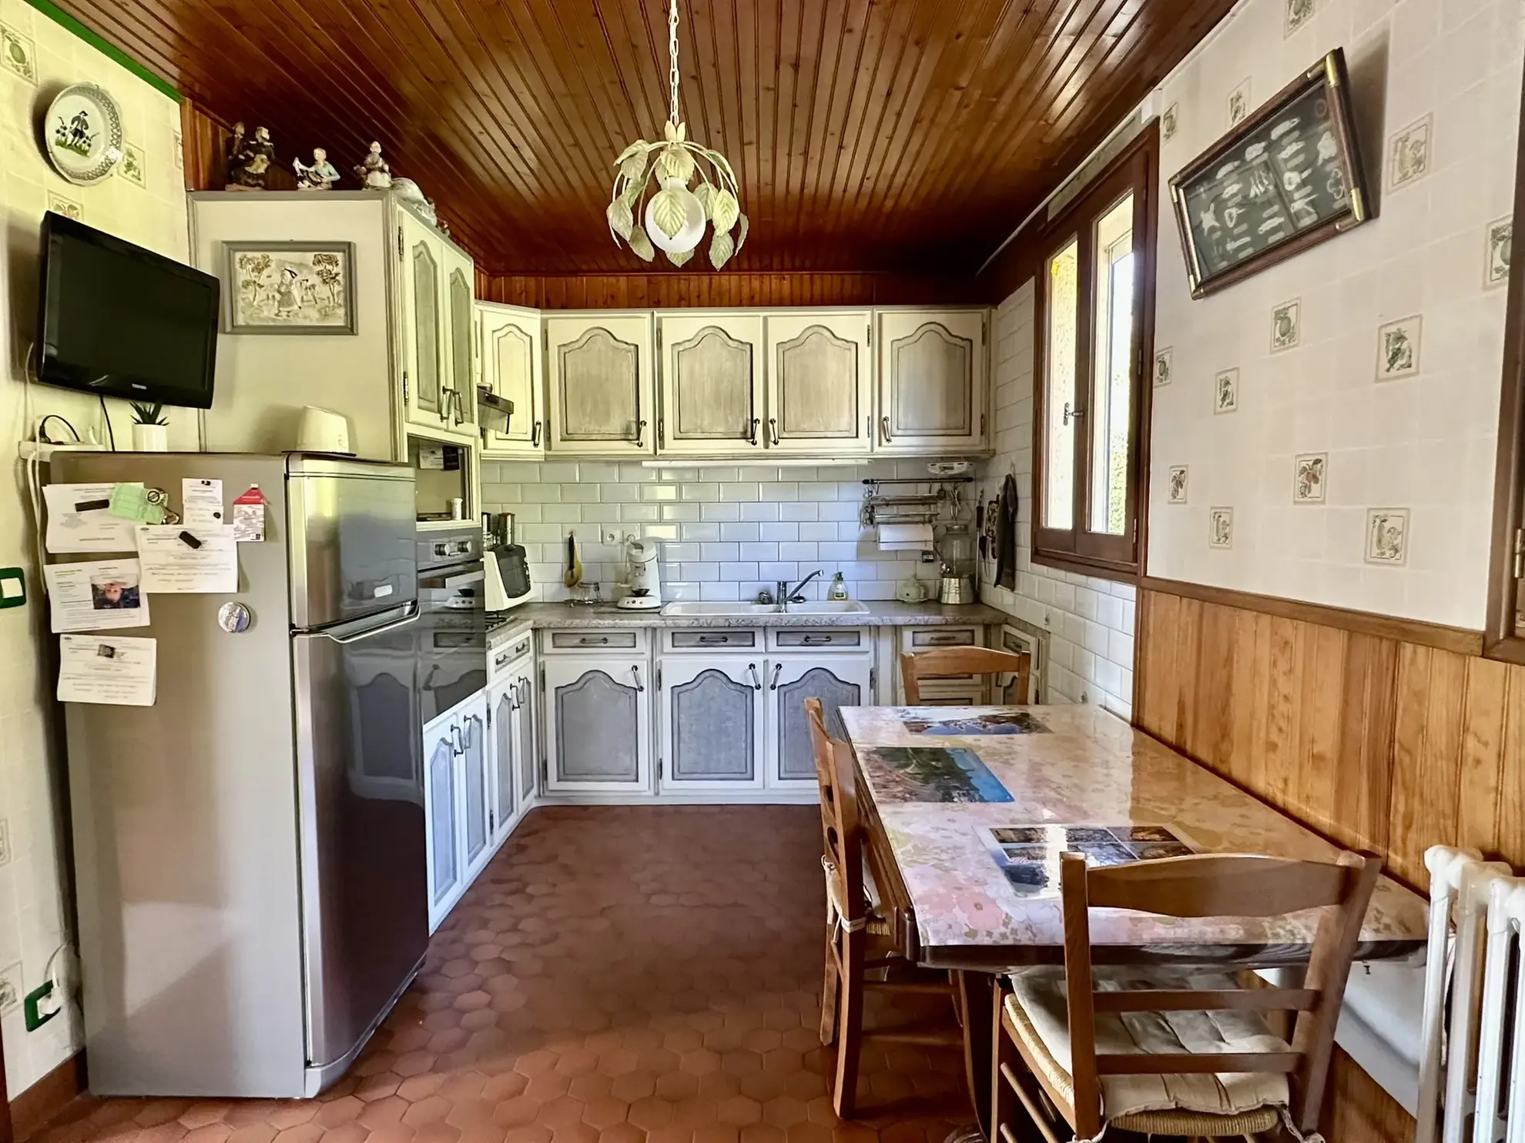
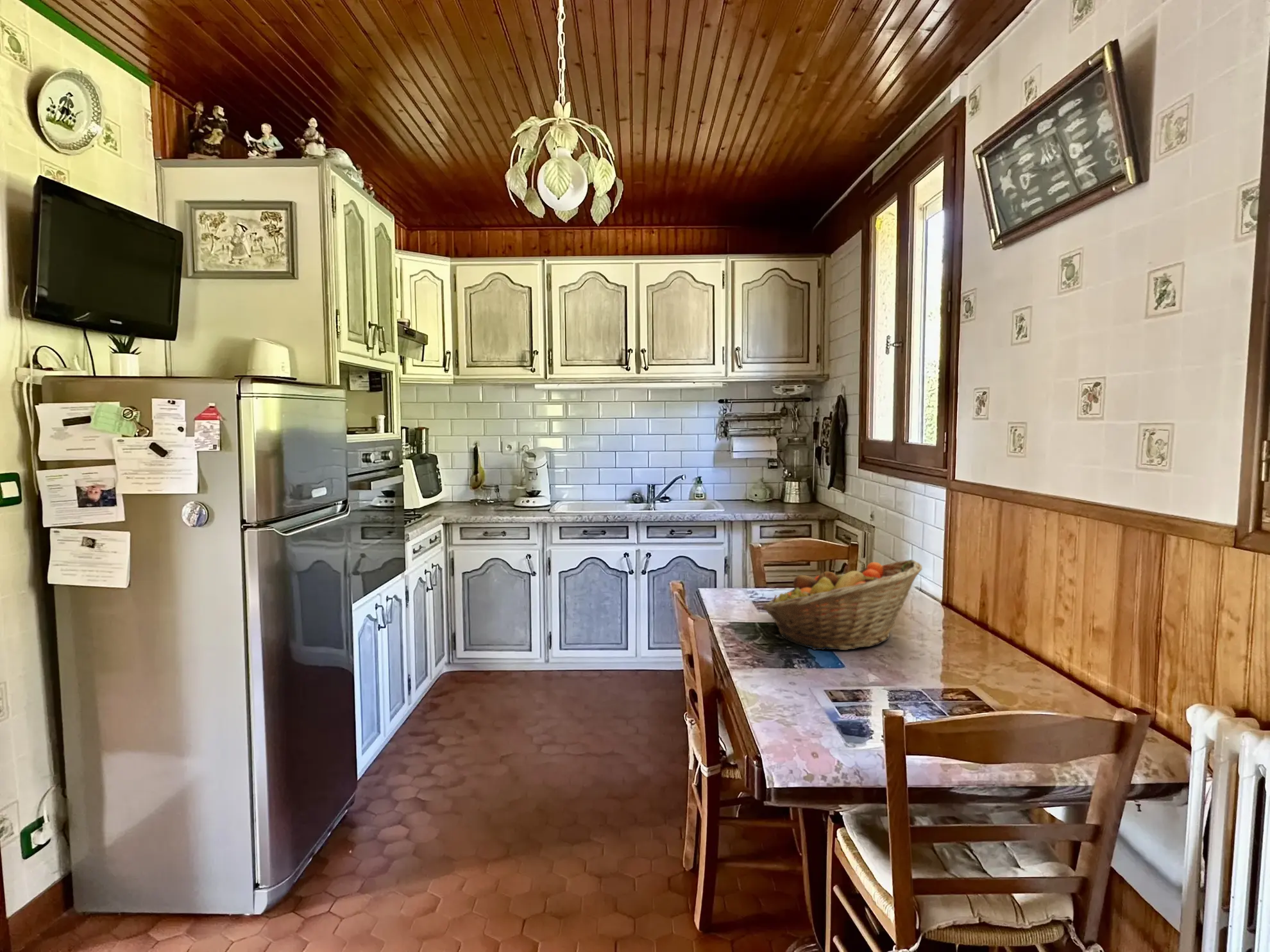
+ fruit basket [763,559,923,651]
